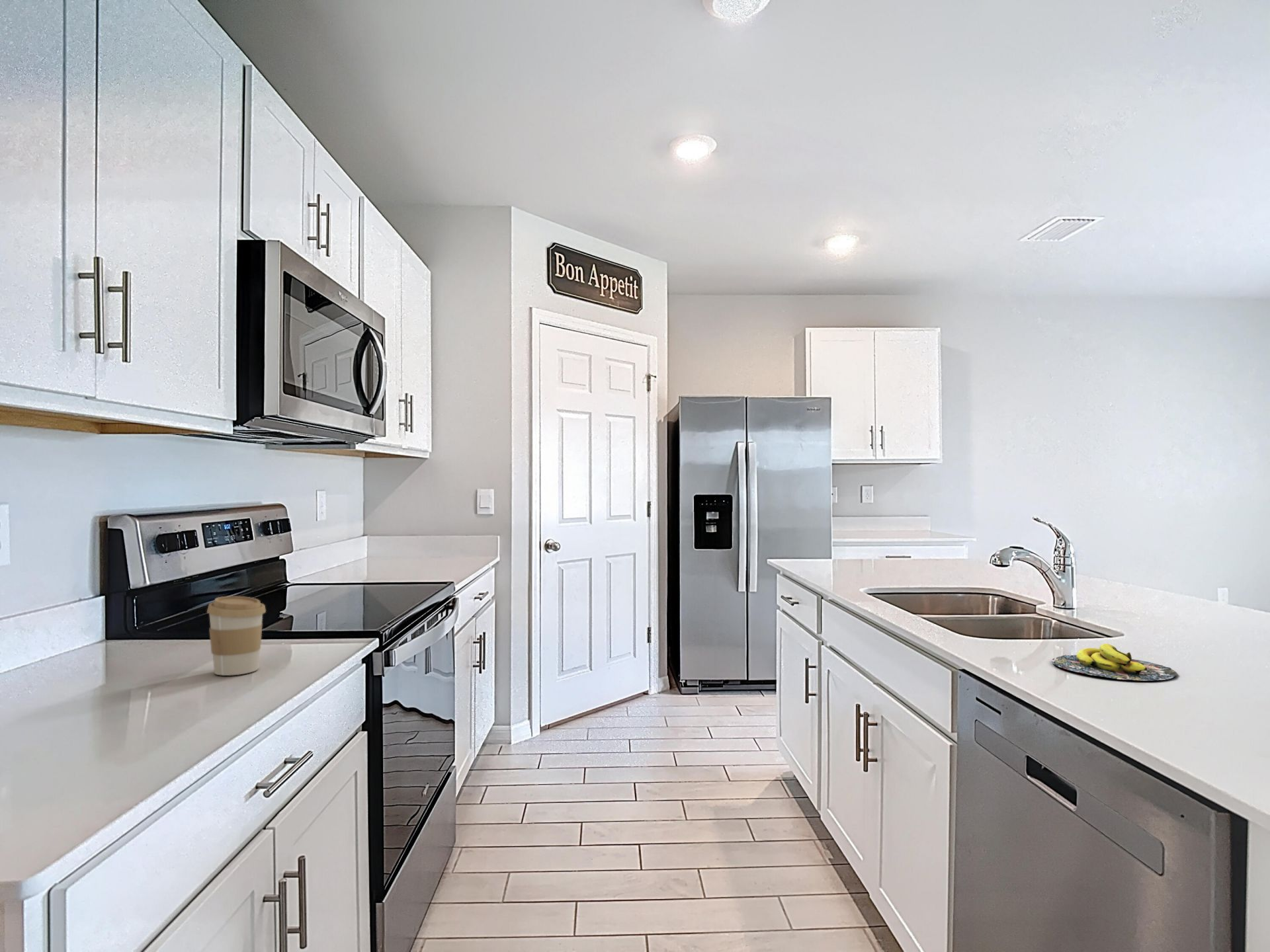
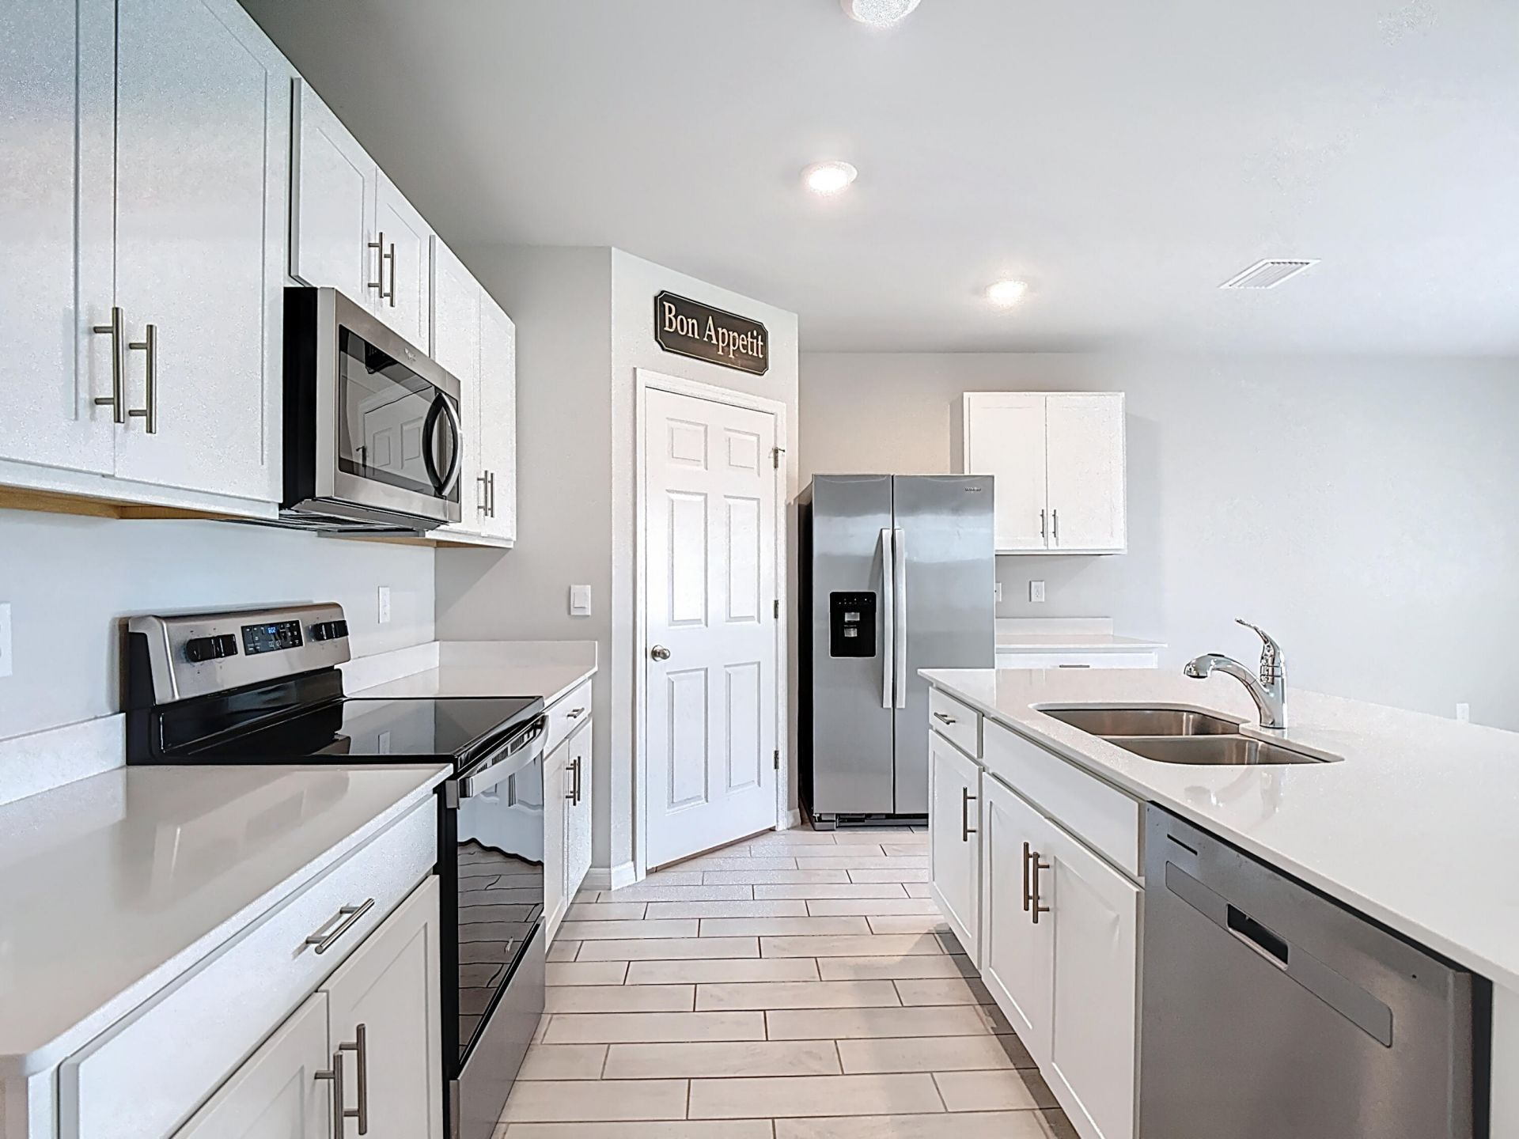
- banana [1051,643,1178,681]
- coffee cup [206,596,267,676]
